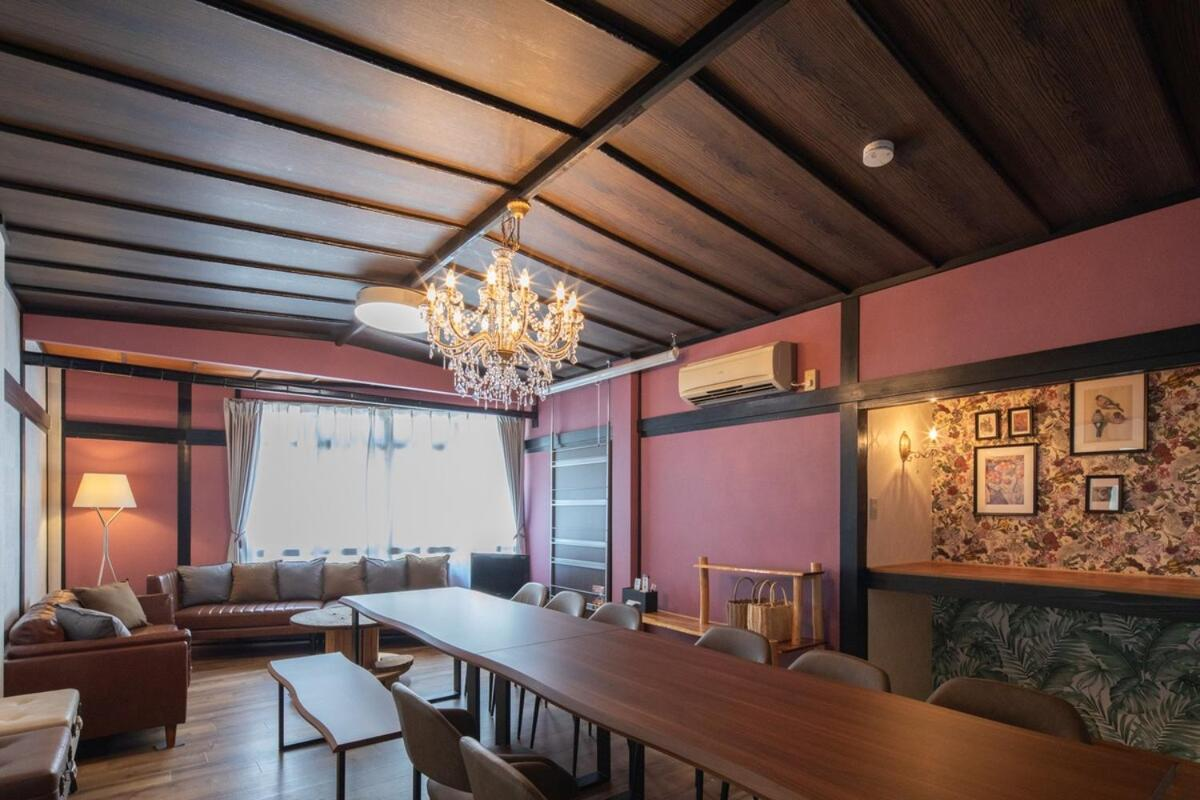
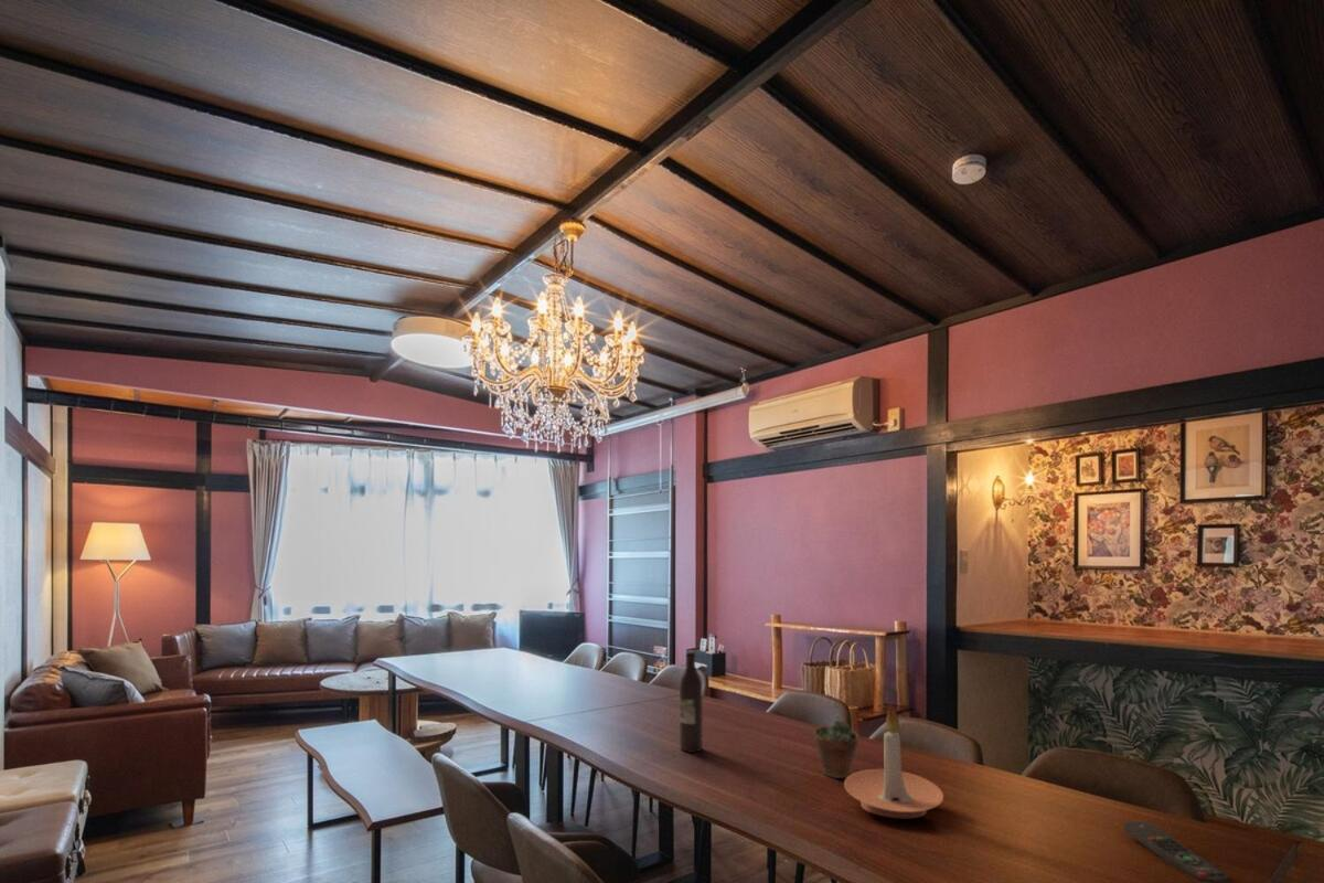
+ wine bottle [679,650,704,754]
+ candle holder [843,703,944,819]
+ remote control [1123,820,1230,883]
+ succulent plant [813,700,859,779]
